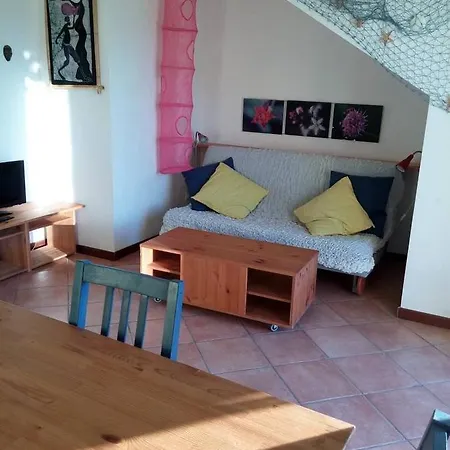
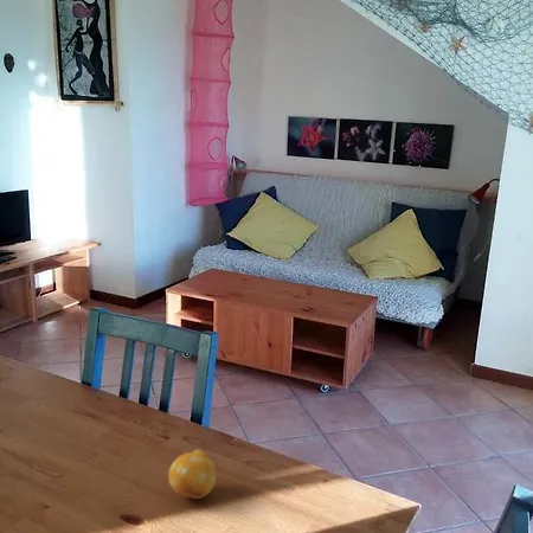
+ fruit [167,448,217,500]
